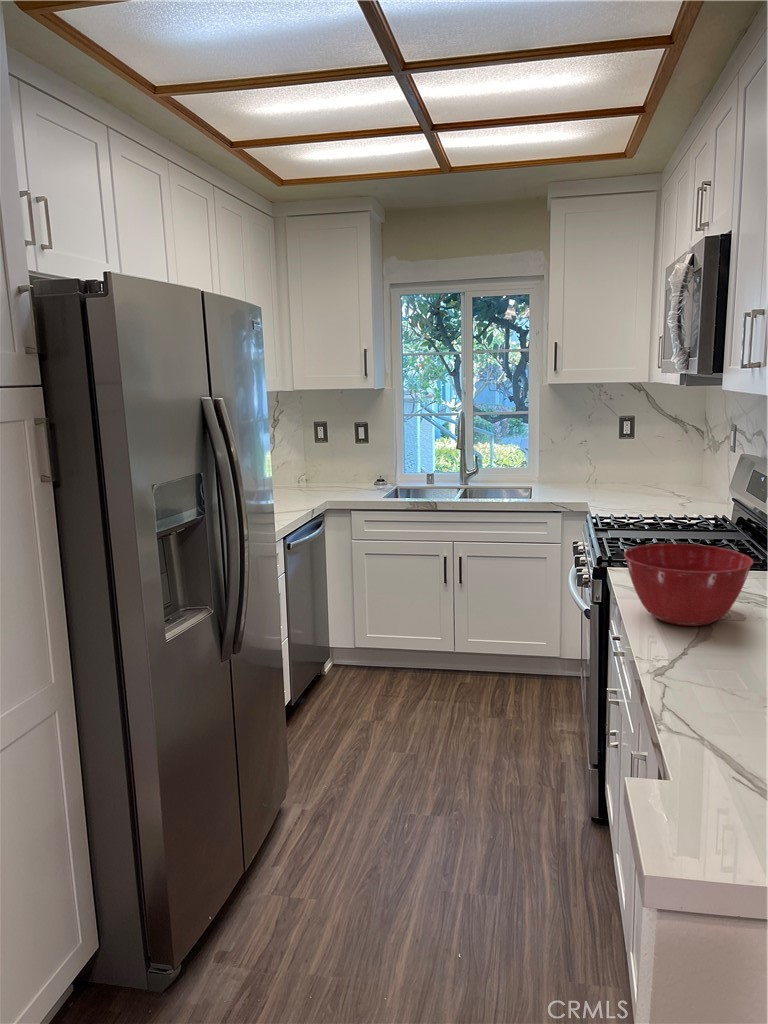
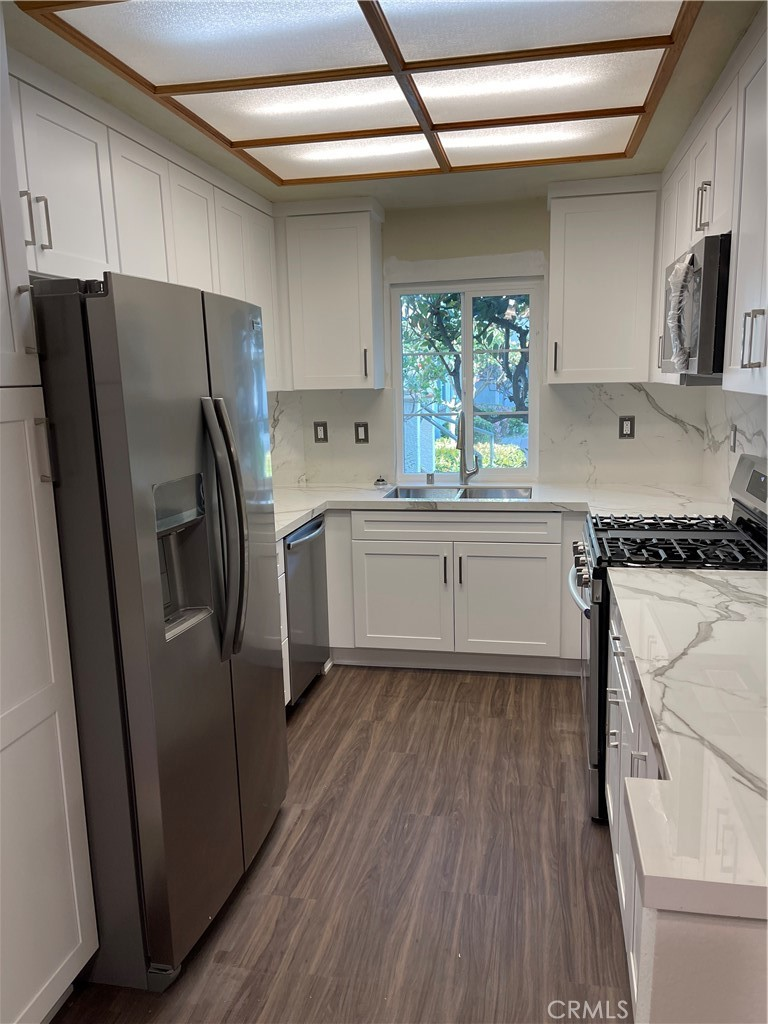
- mixing bowl [623,543,754,627]
